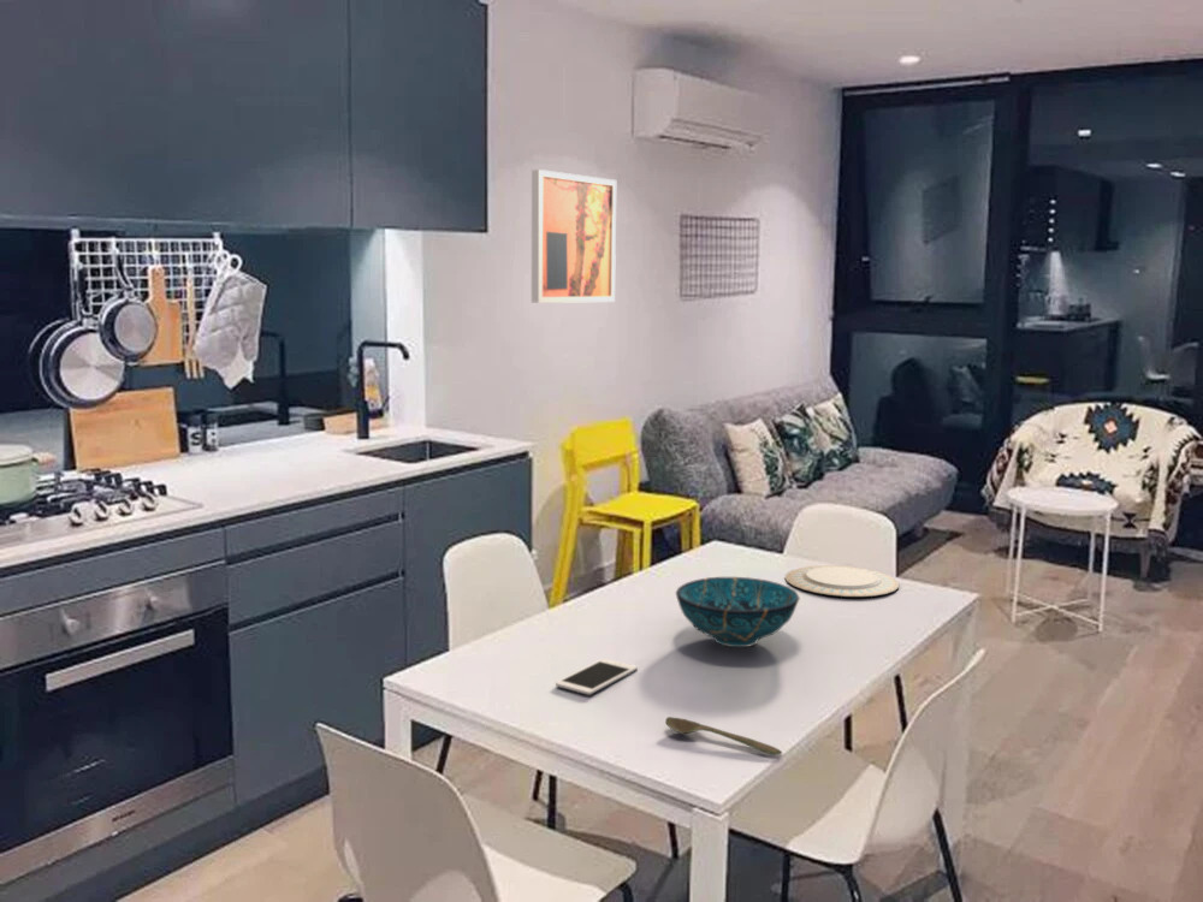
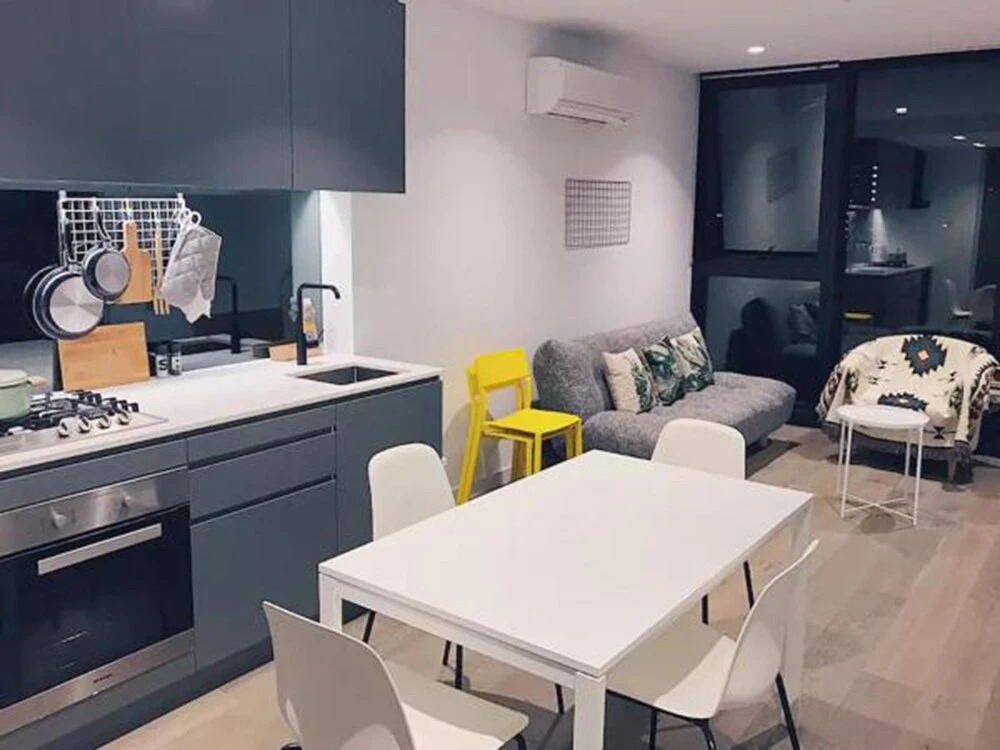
- decorative bowl [675,576,801,648]
- spoon [664,716,783,756]
- wall art [531,168,617,304]
- cell phone [555,658,639,696]
- chinaware [784,564,900,598]
